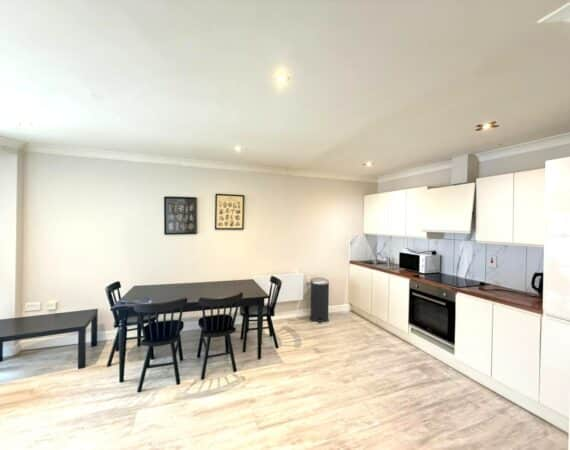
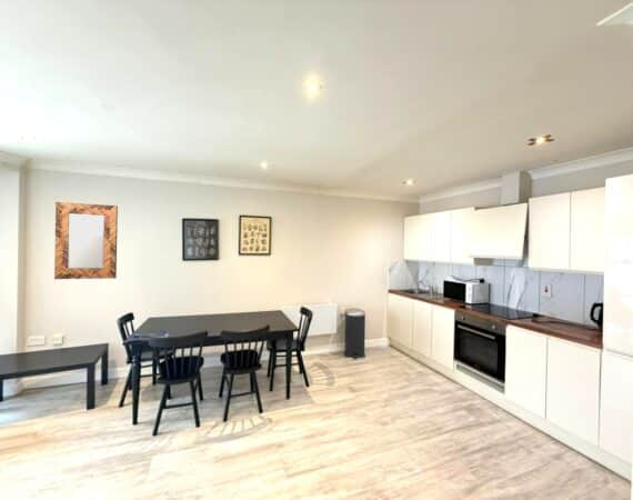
+ home mirror [53,201,119,280]
